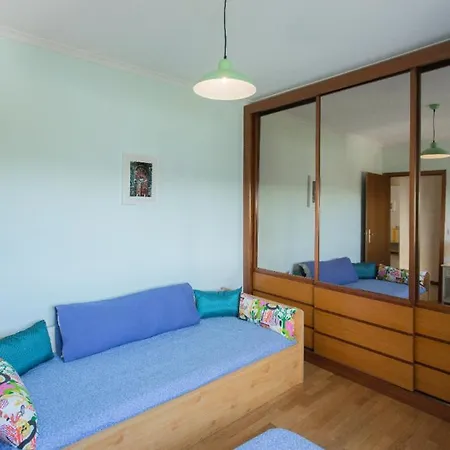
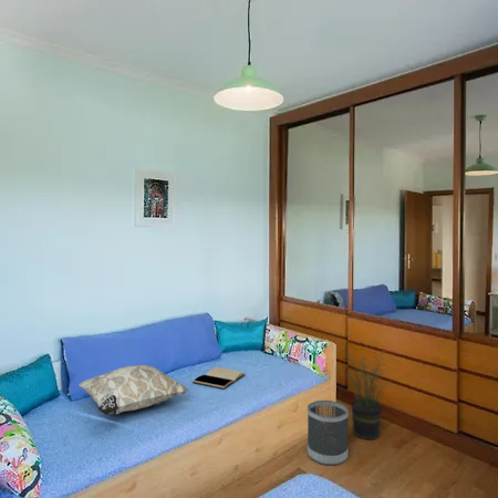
+ wastebasket [307,400,350,466]
+ decorative pillow [76,364,189,416]
+ book [191,366,246,390]
+ potted plant [343,346,392,440]
